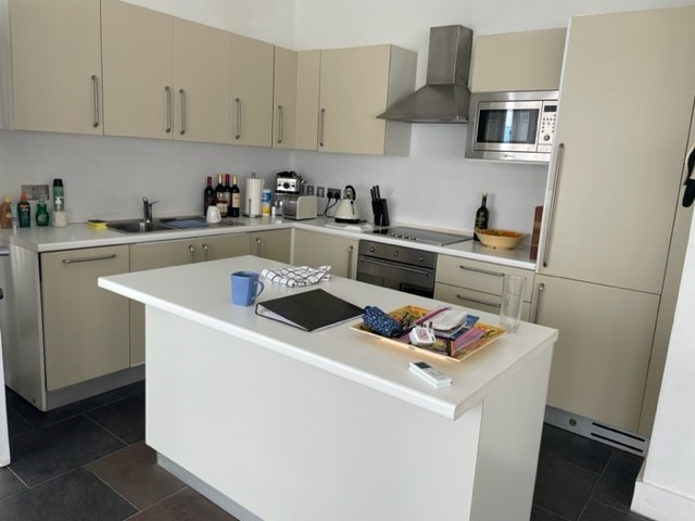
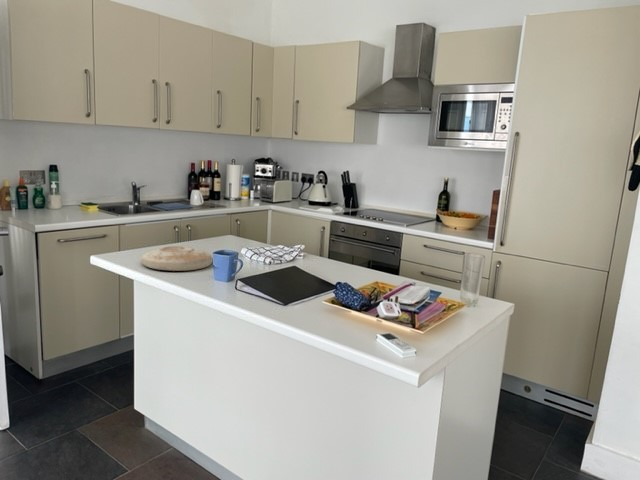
+ plate [140,245,213,272]
